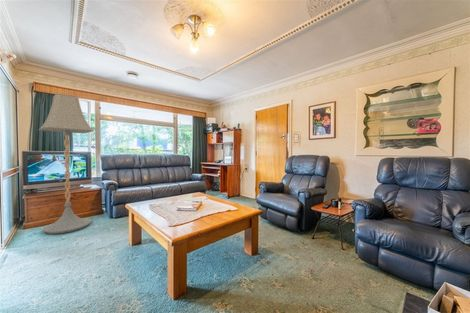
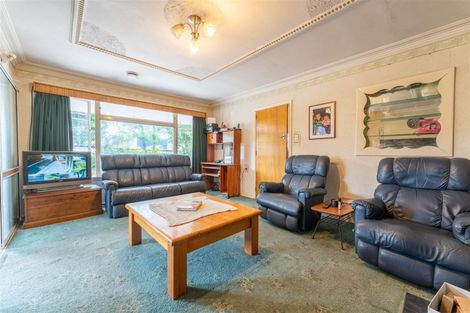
- floor lamp [38,93,94,235]
